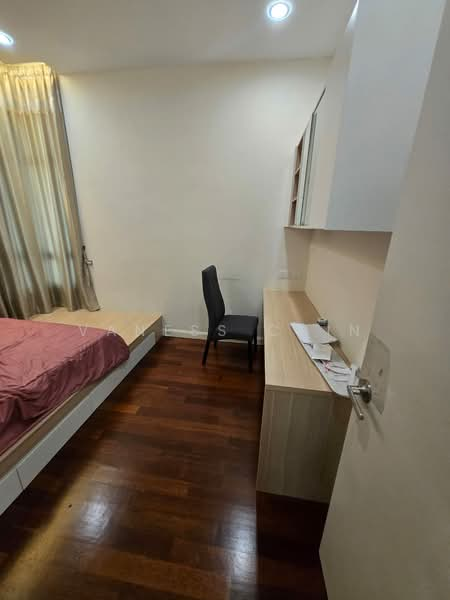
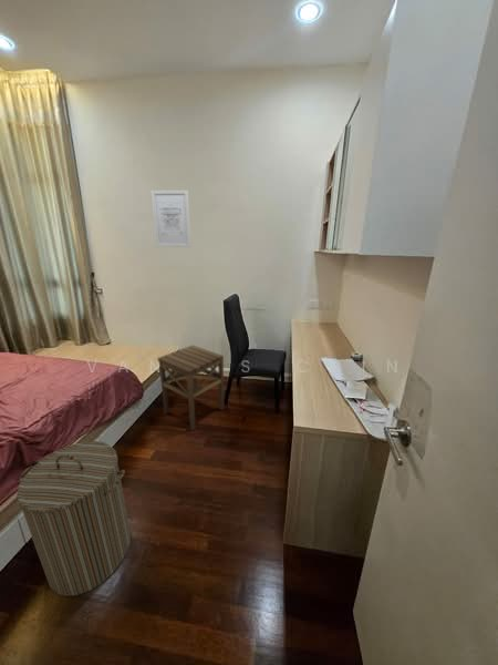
+ laundry hamper [15,440,132,597]
+ side table [156,345,225,431]
+ wall art [151,190,191,248]
